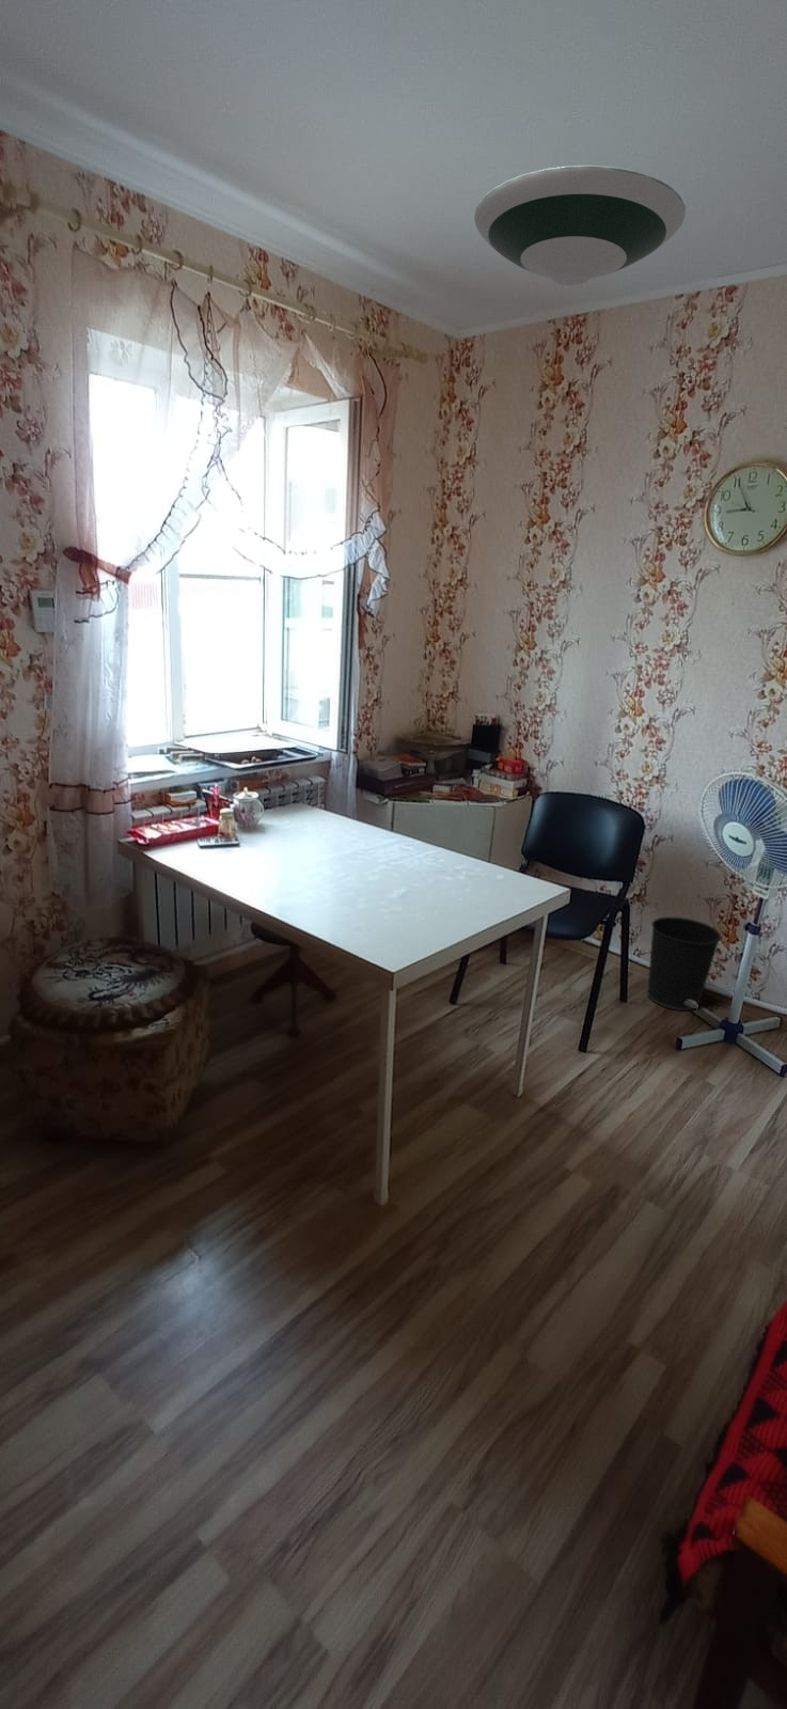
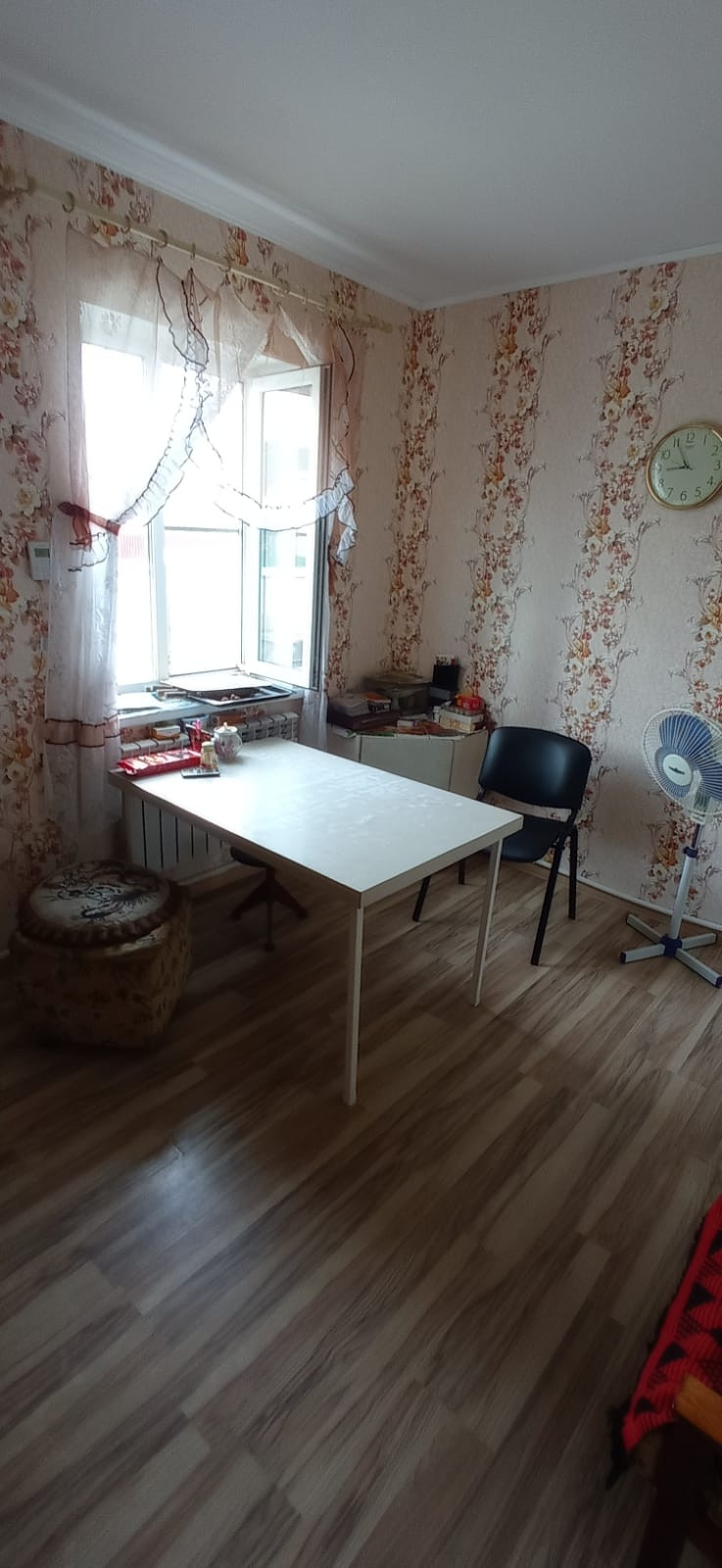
- wastebasket [646,917,723,1011]
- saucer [473,165,687,287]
